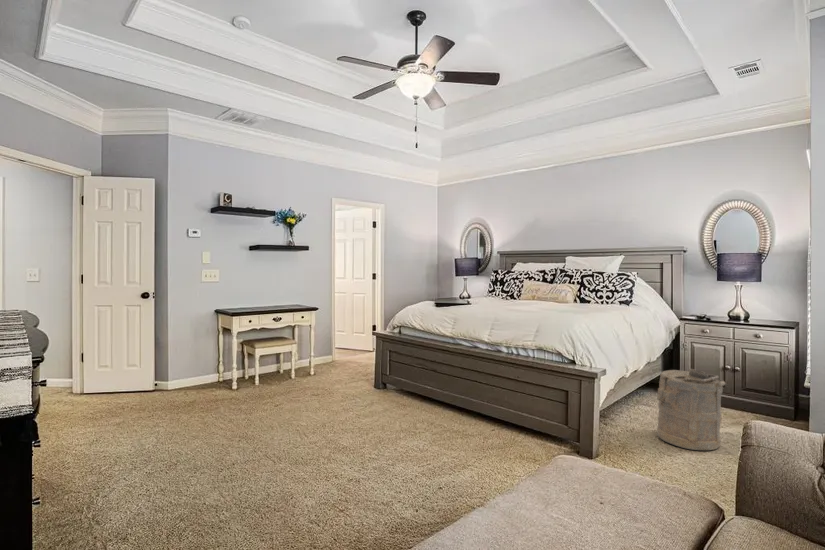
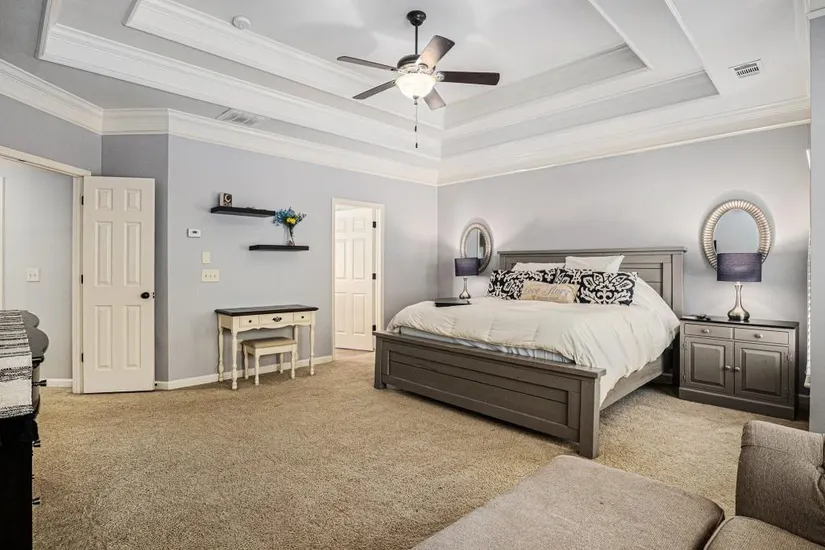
- laundry hamper [656,368,727,451]
